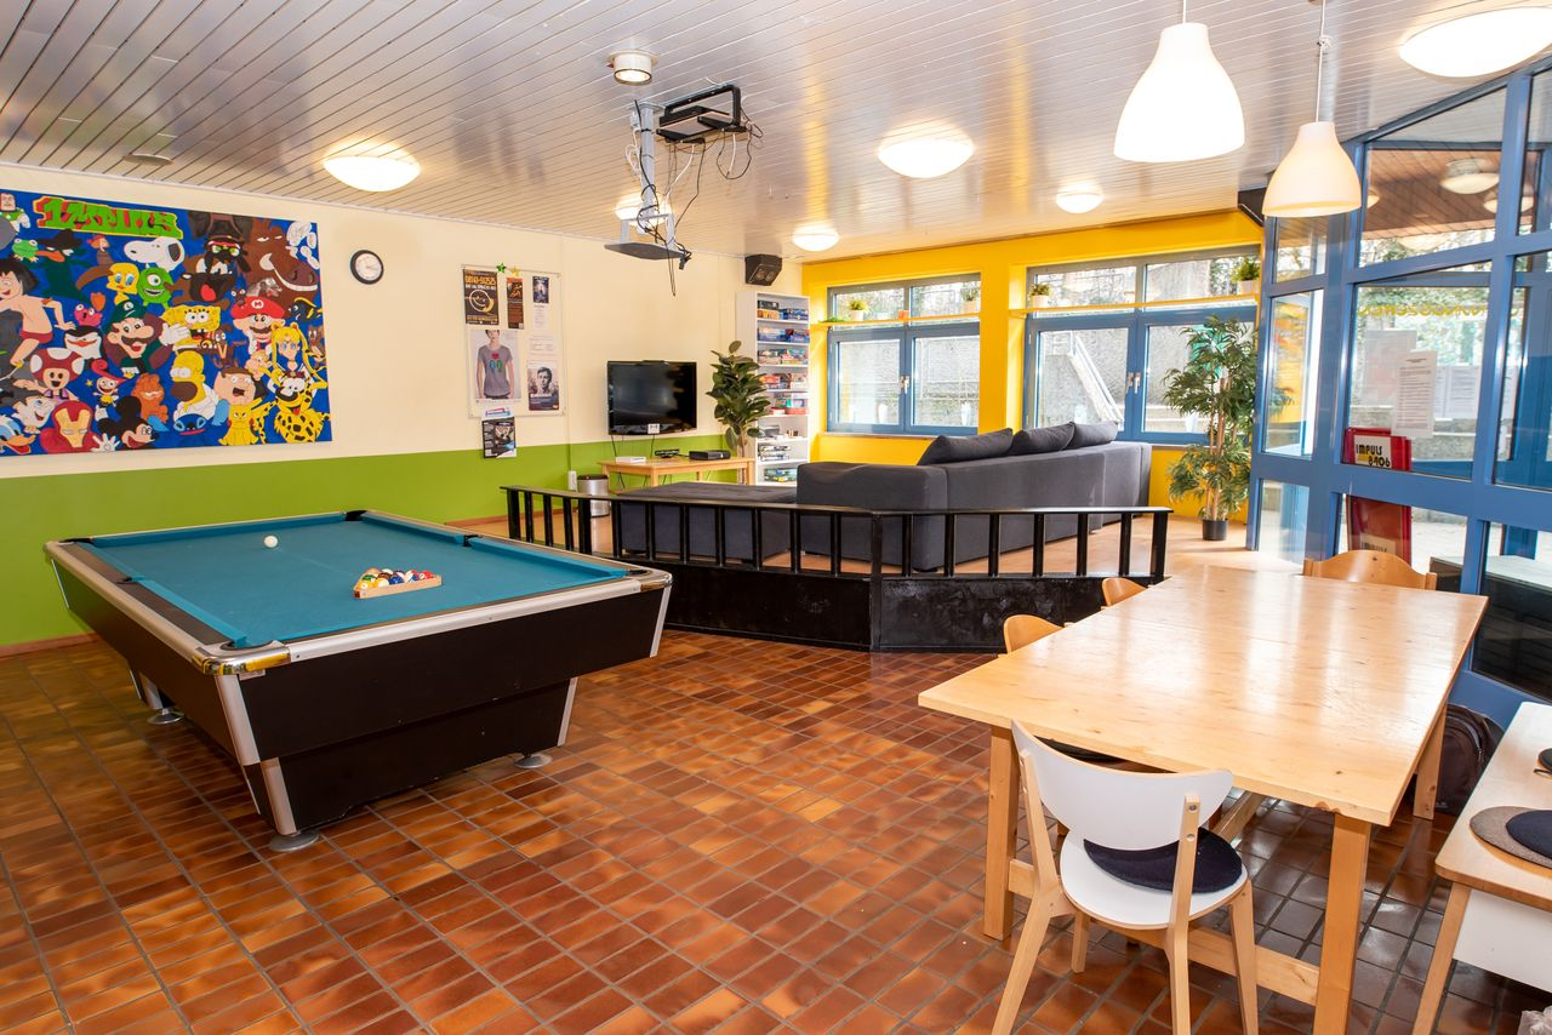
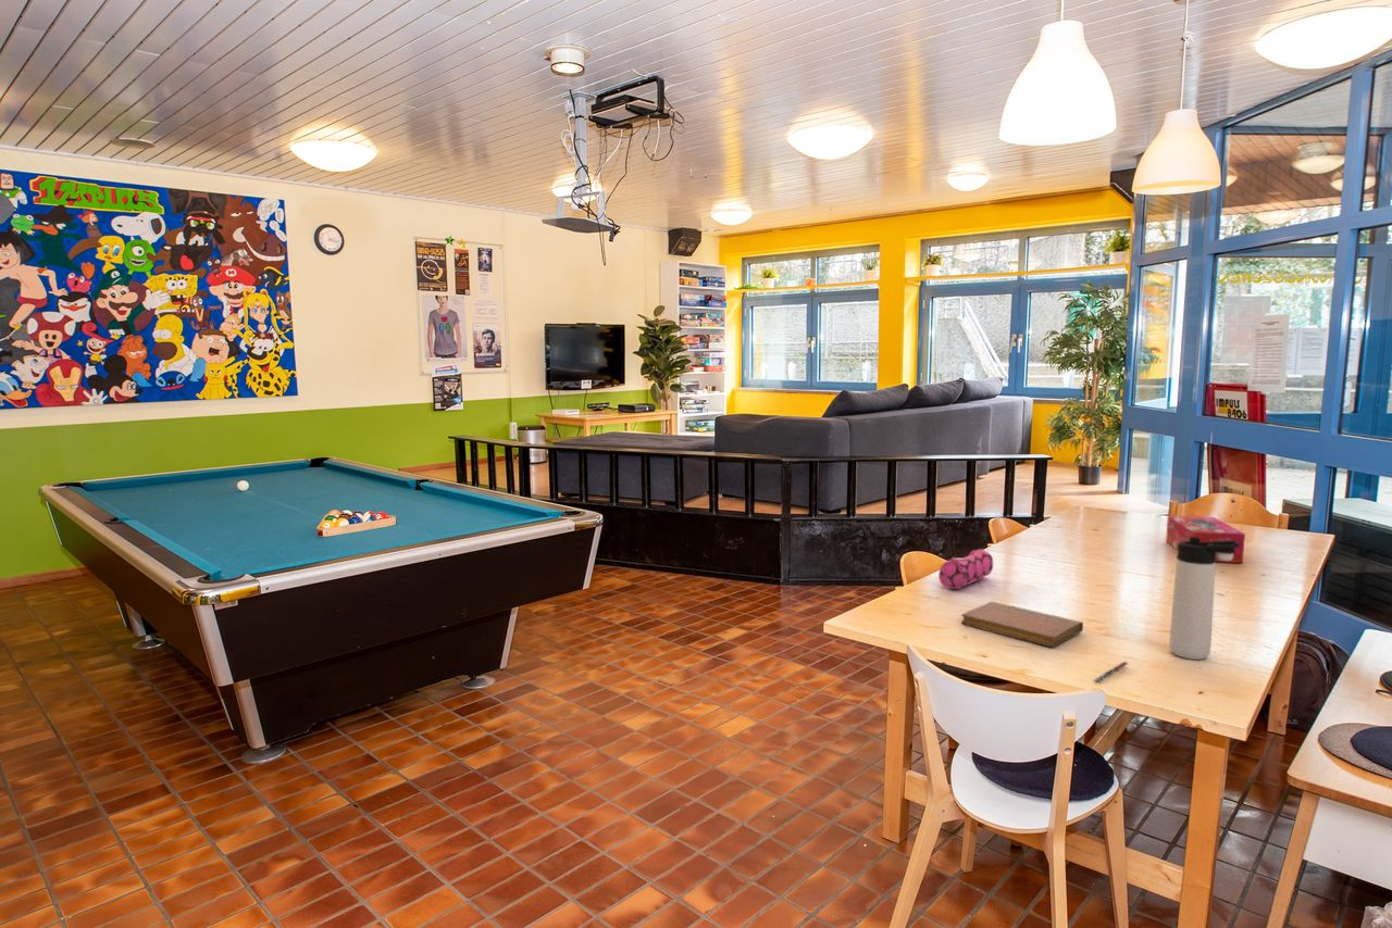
+ tissue box [1165,514,1246,564]
+ pencil case [937,548,994,590]
+ notebook [960,601,1084,649]
+ thermos bottle [1168,537,1240,661]
+ pen [1093,661,1129,684]
